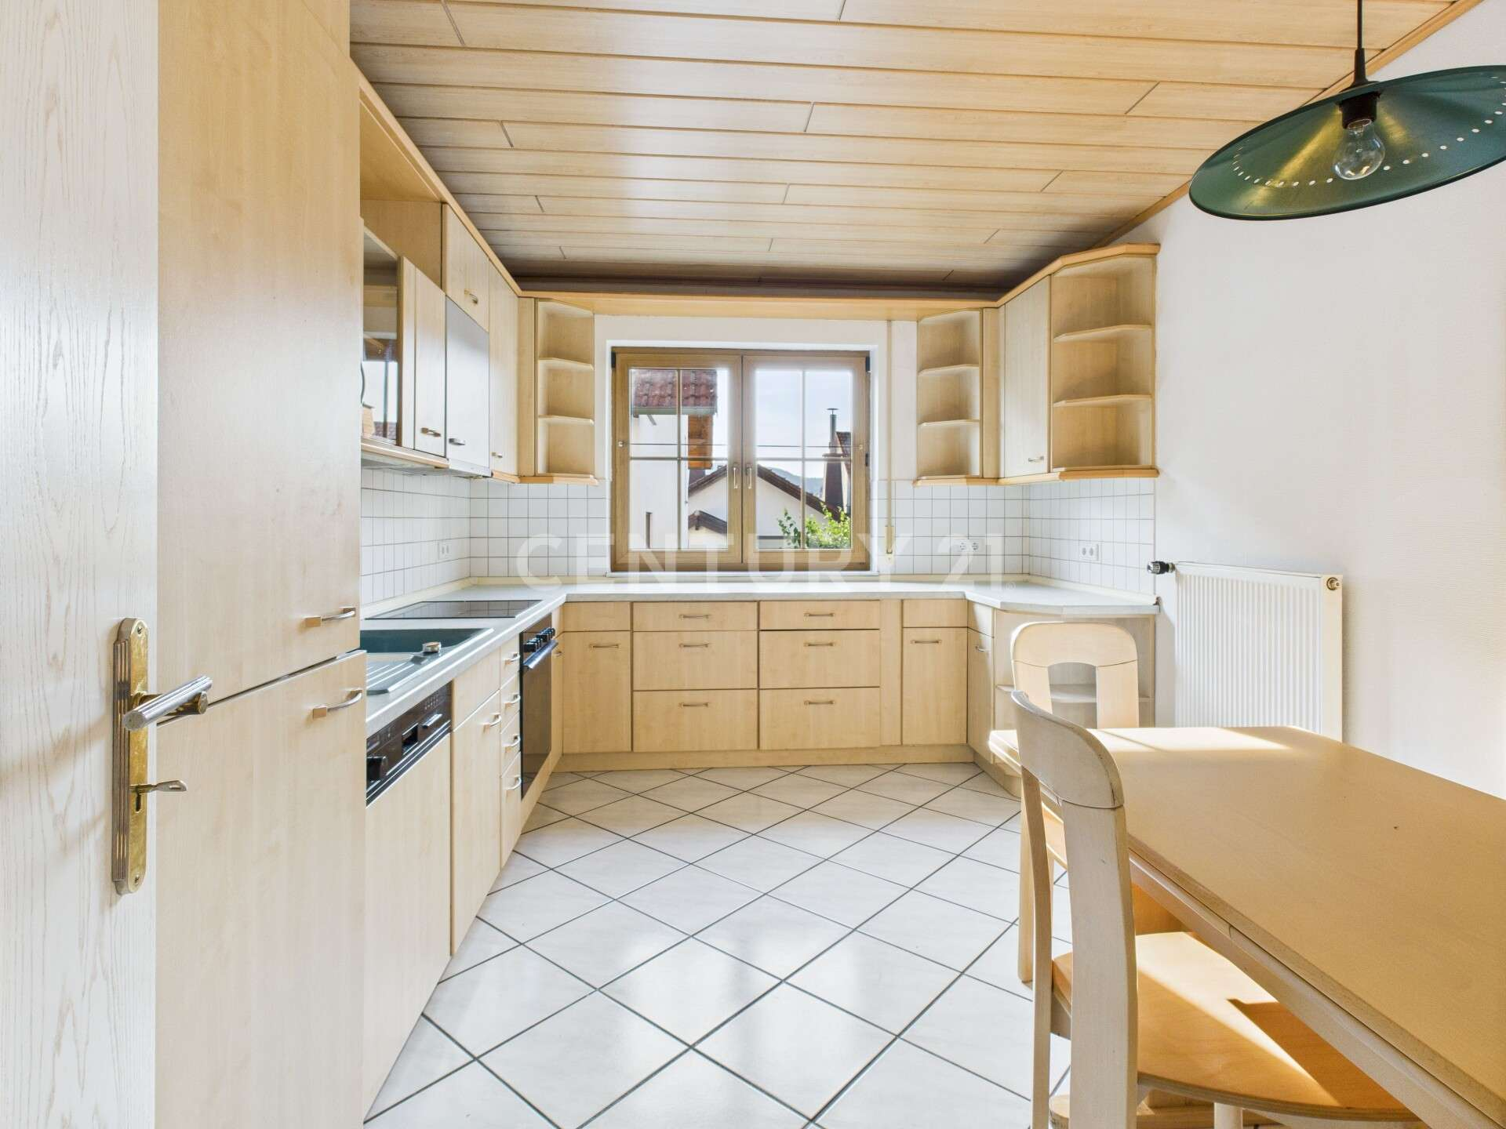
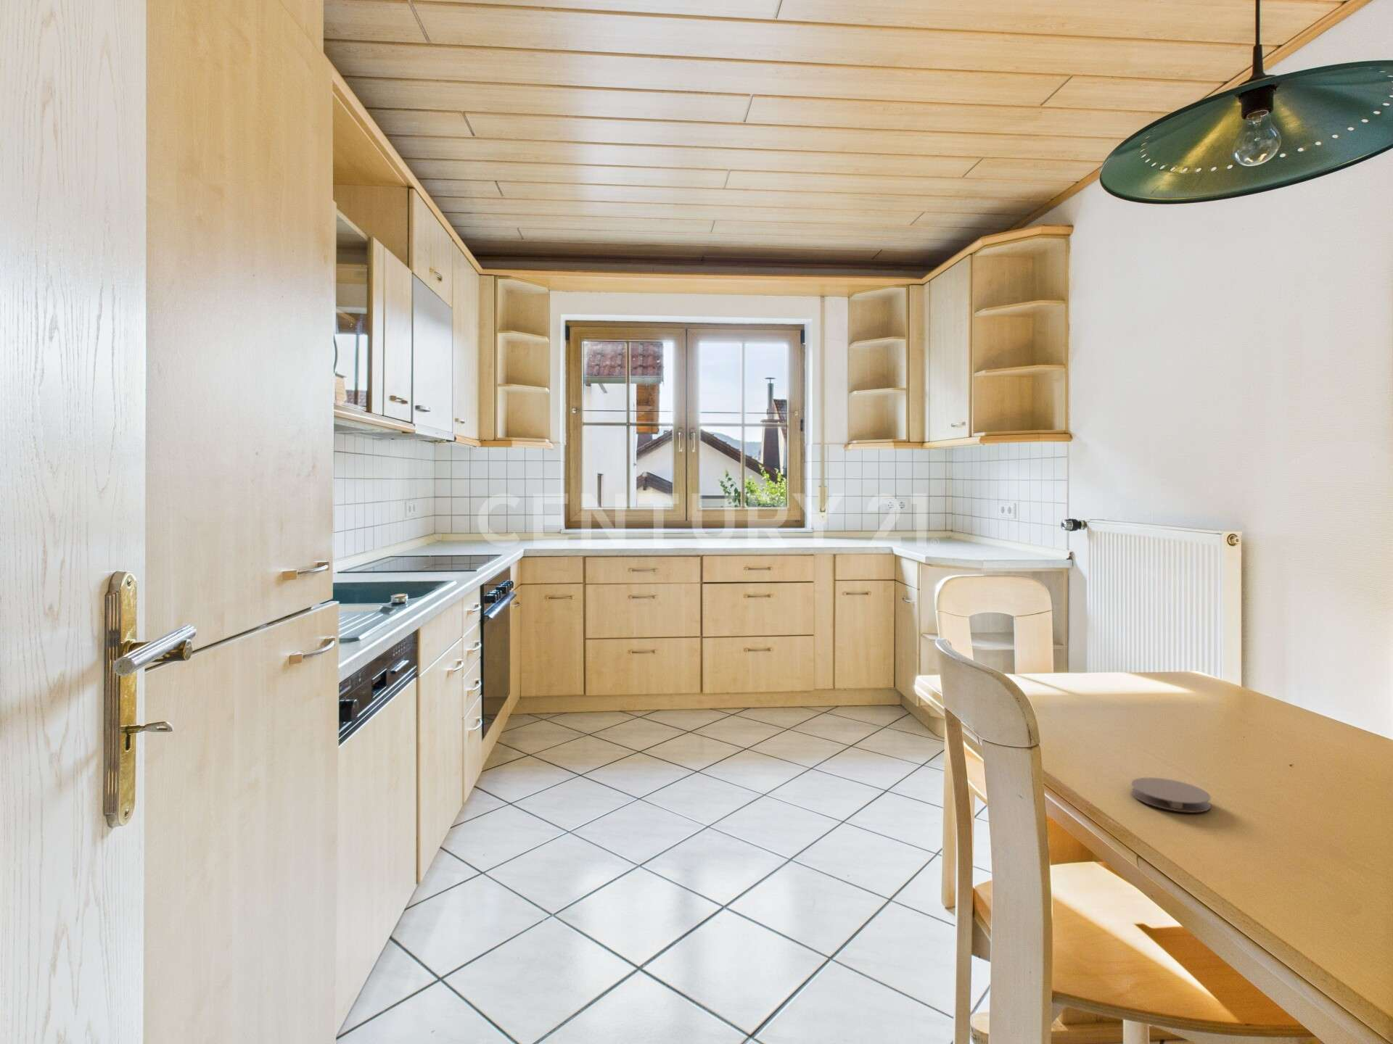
+ coaster [1131,776,1212,814]
